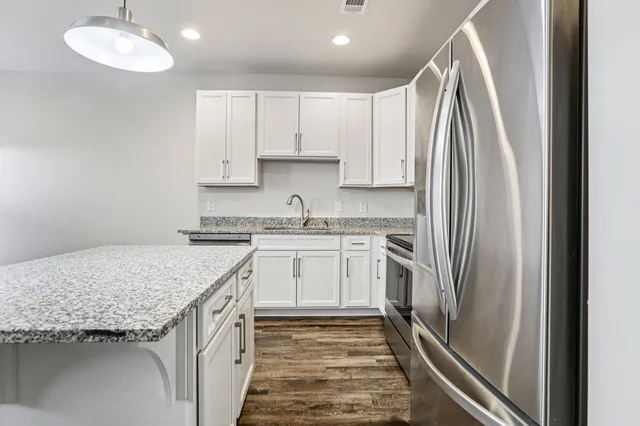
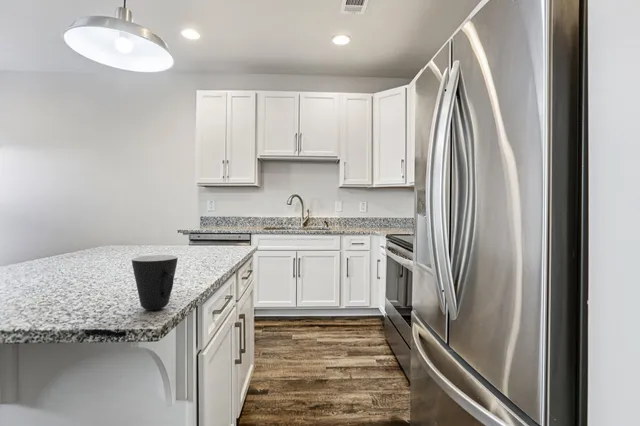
+ mug [131,254,178,311]
